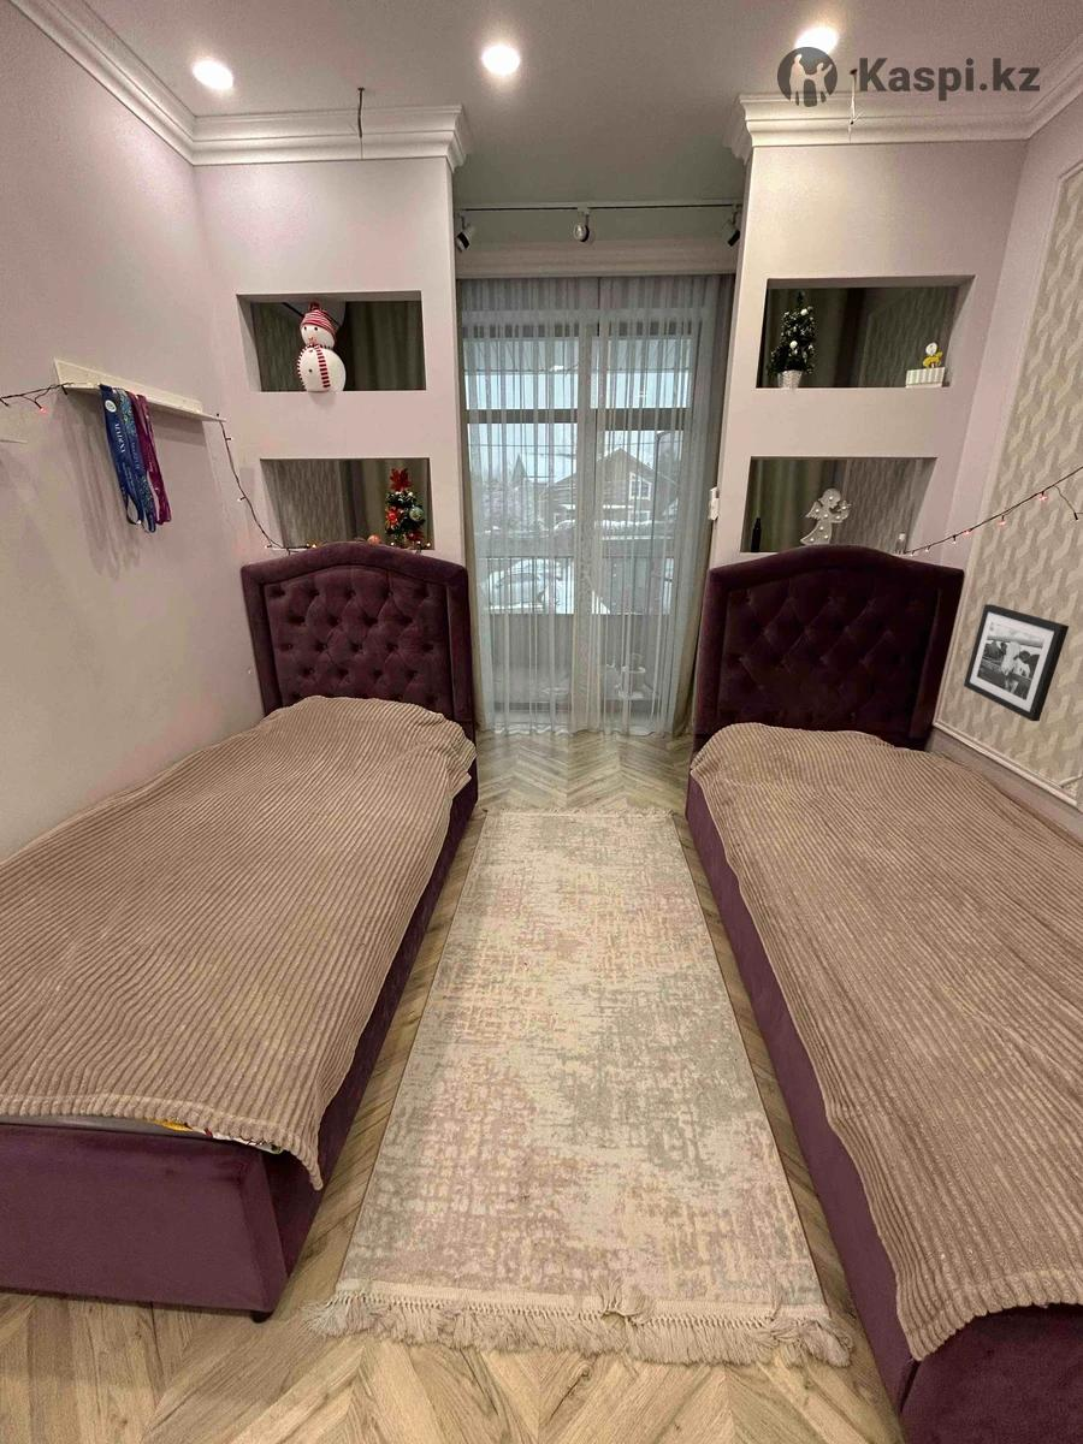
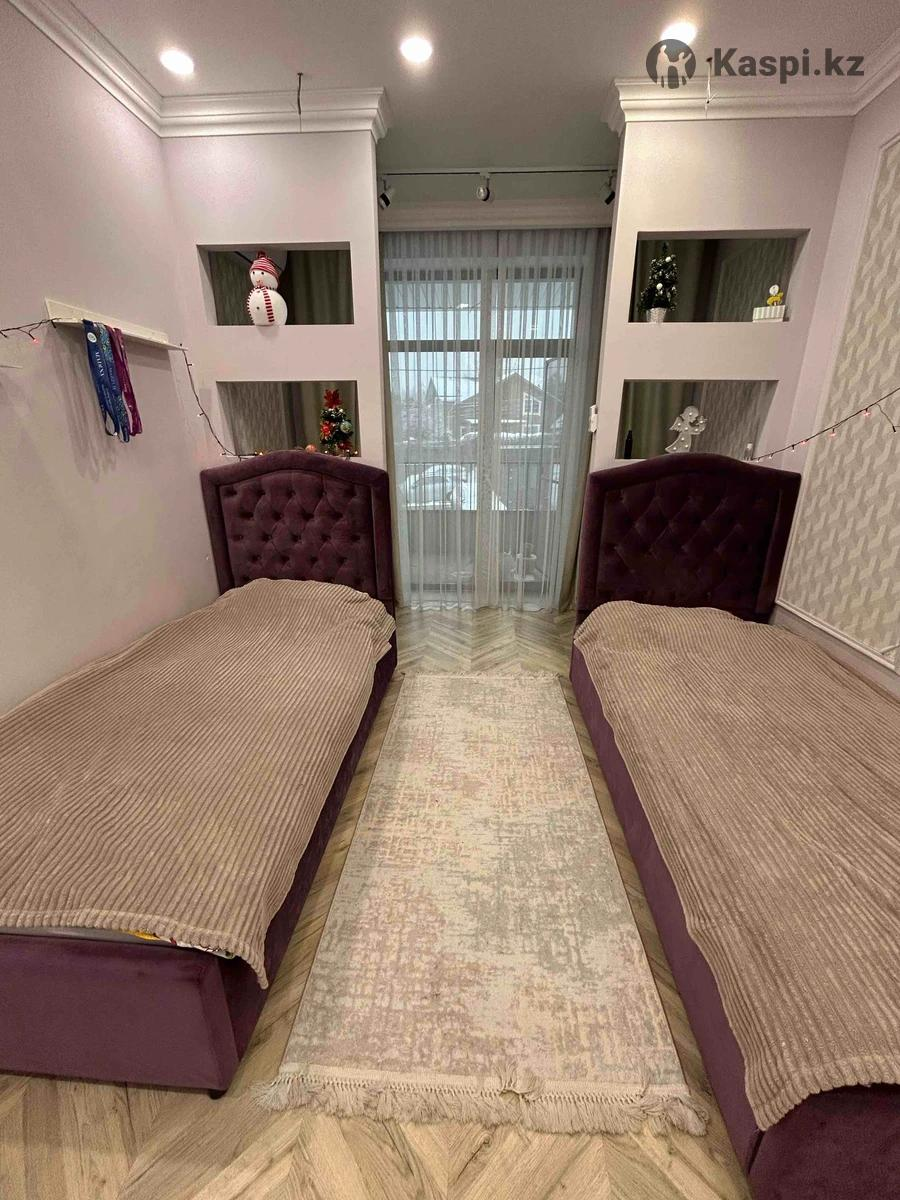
- picture frame [963,603,1070,722]
